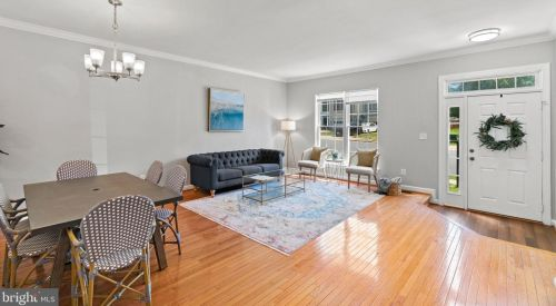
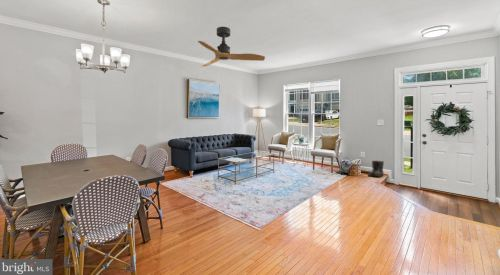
+ ceiling fan [197,26,266,68]
+ boots [367,159,385,178]
